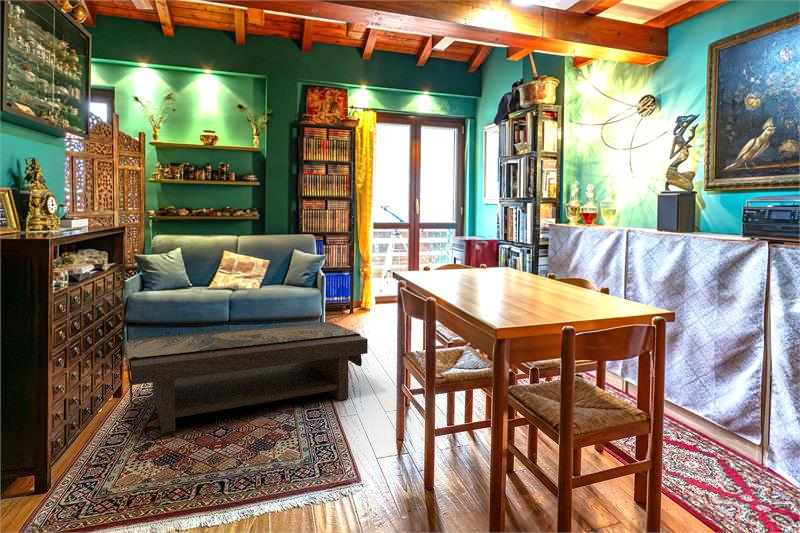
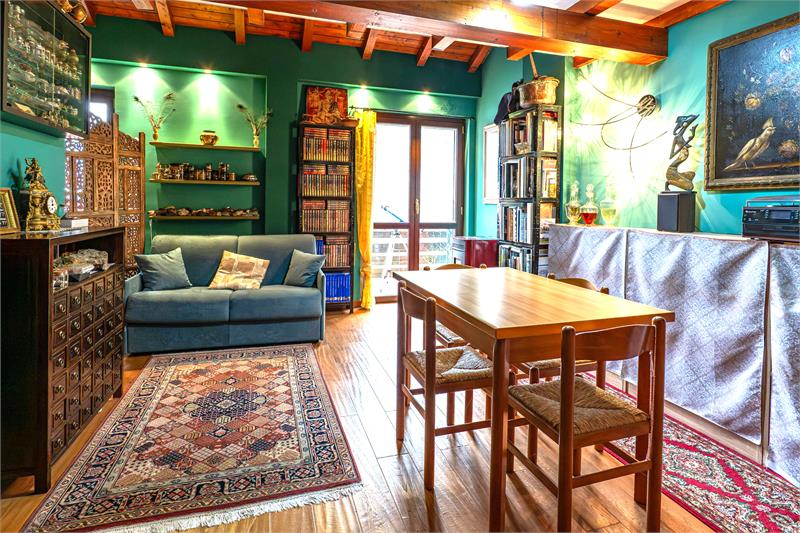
- coffee table [125,321,369,434]
